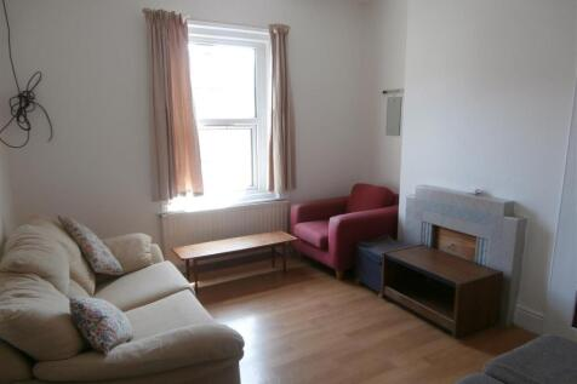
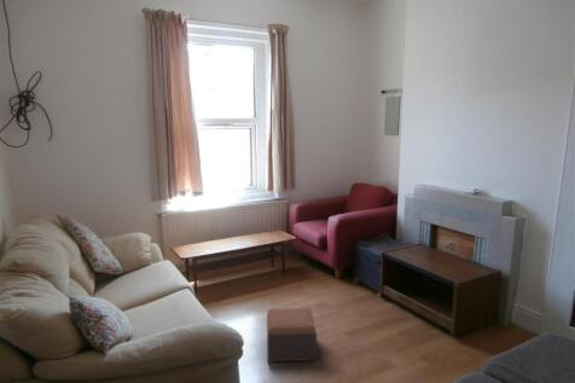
+ footstool [266,307,318,364]
